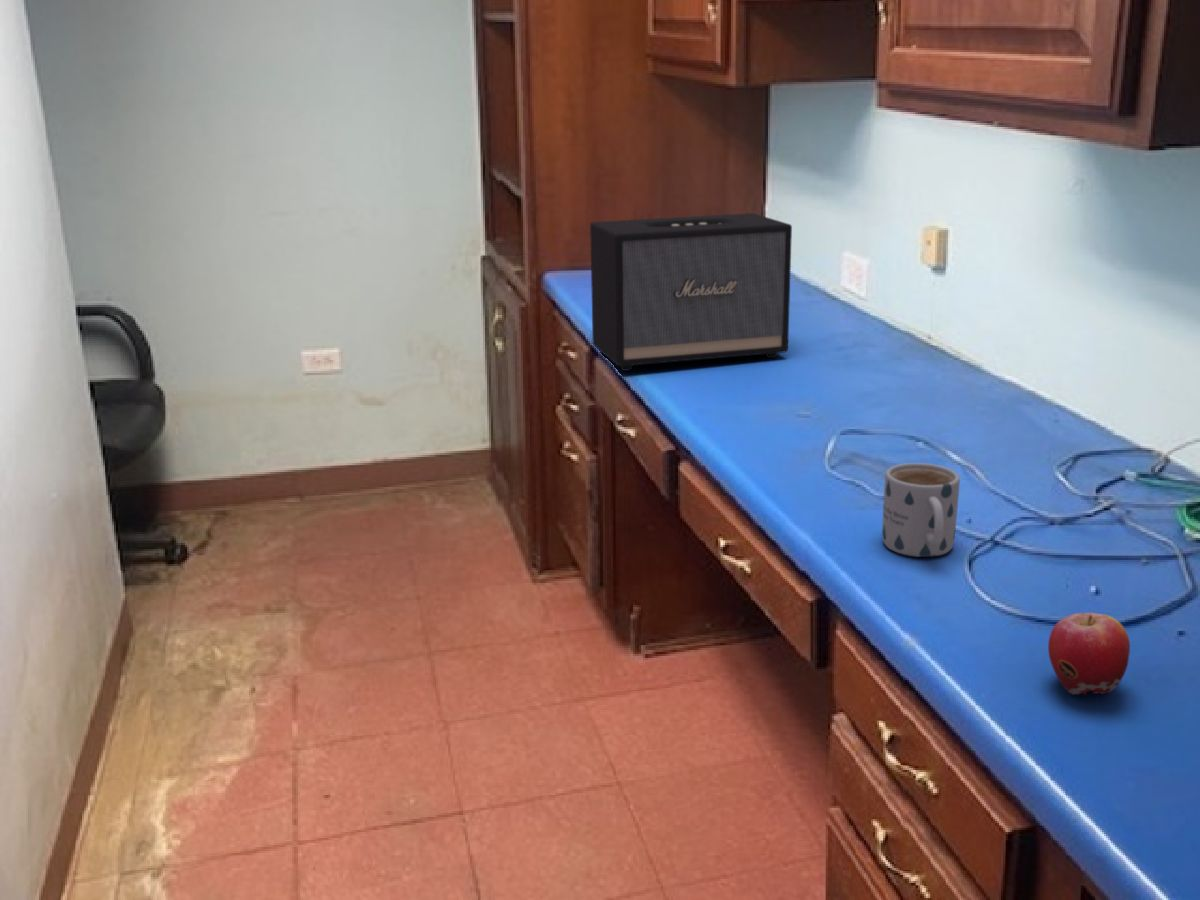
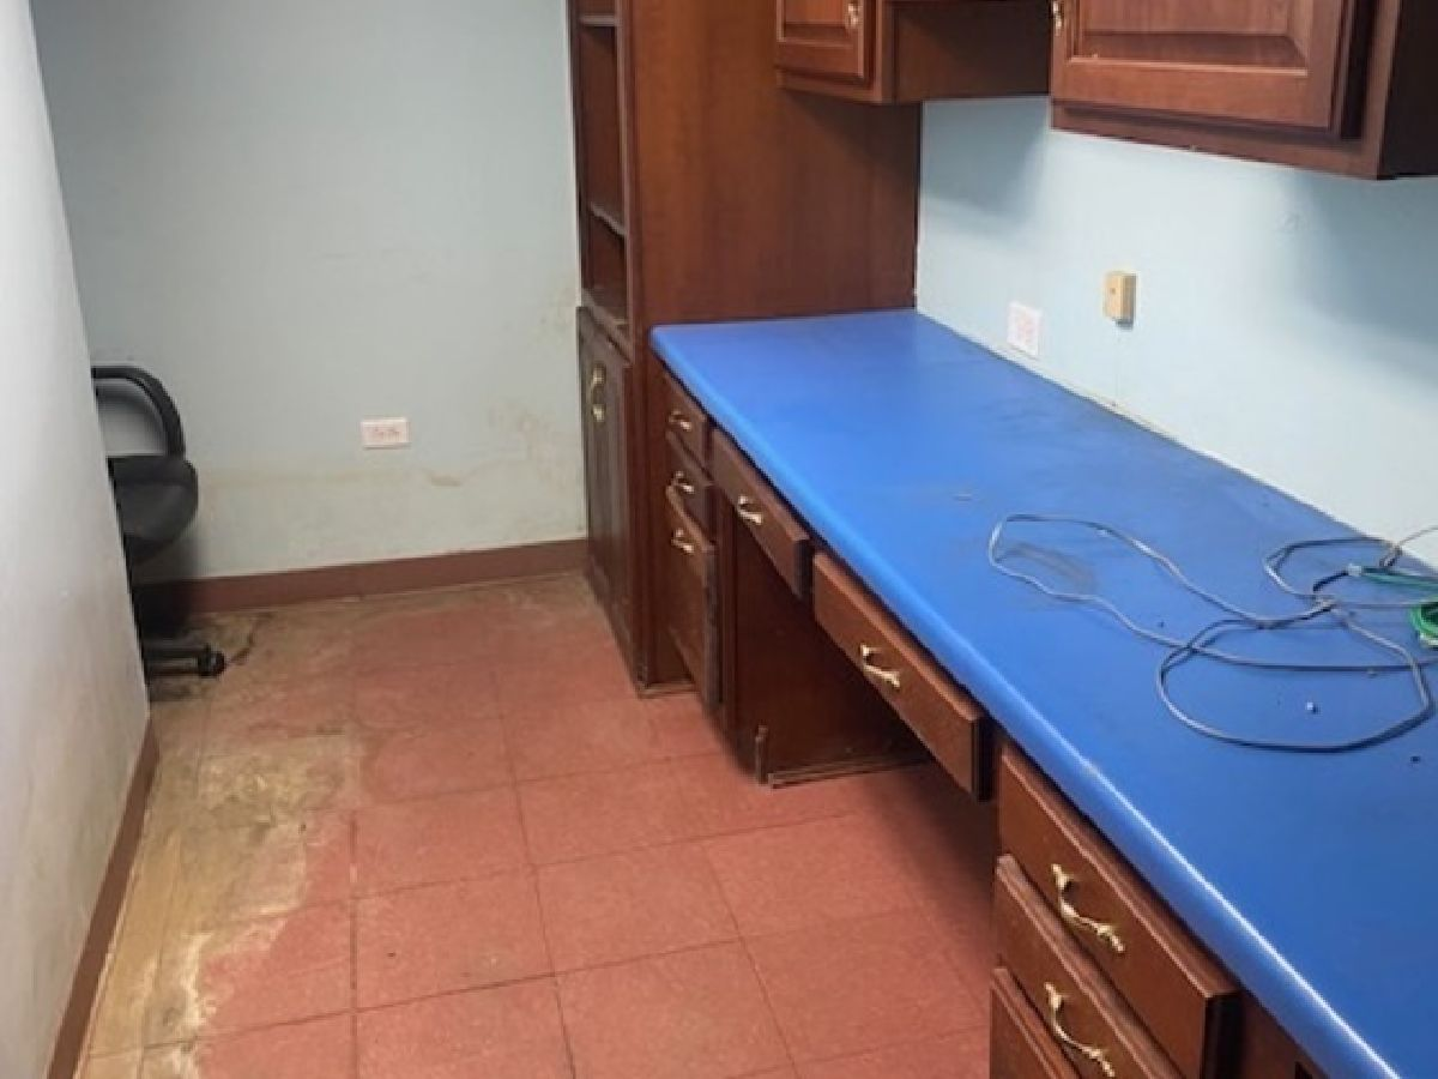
- mug [881,462,961,558]
- apple [1047,612,1131,696]
- speaker [589,212,793,372]
